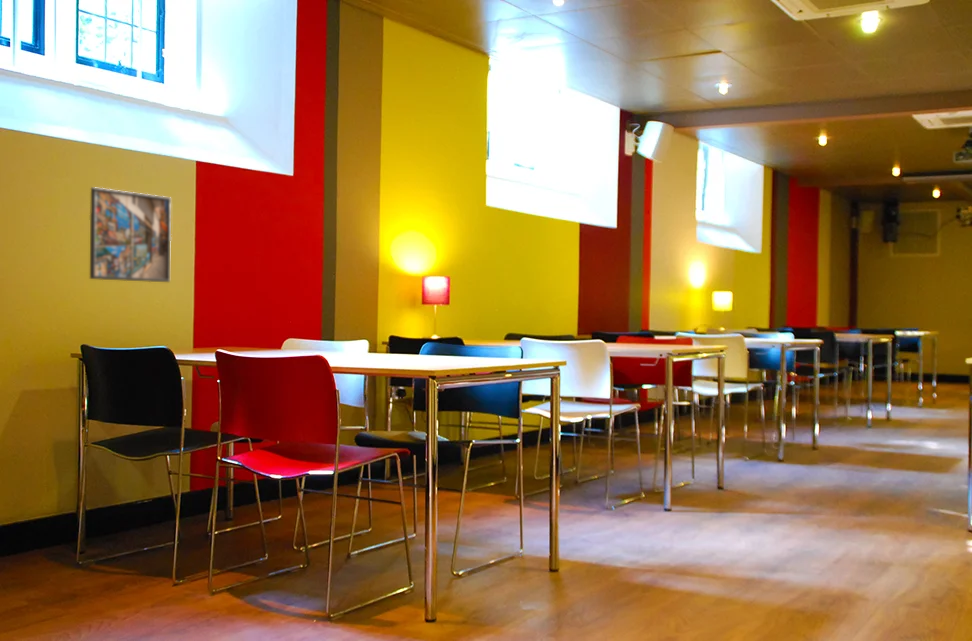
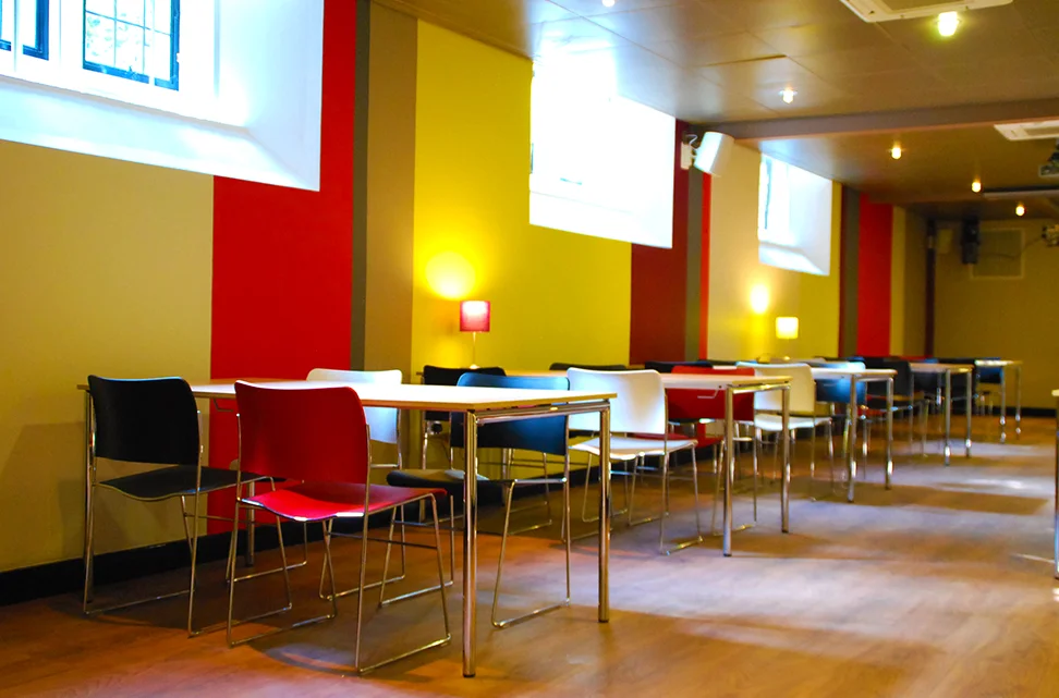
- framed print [89,186,172,283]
